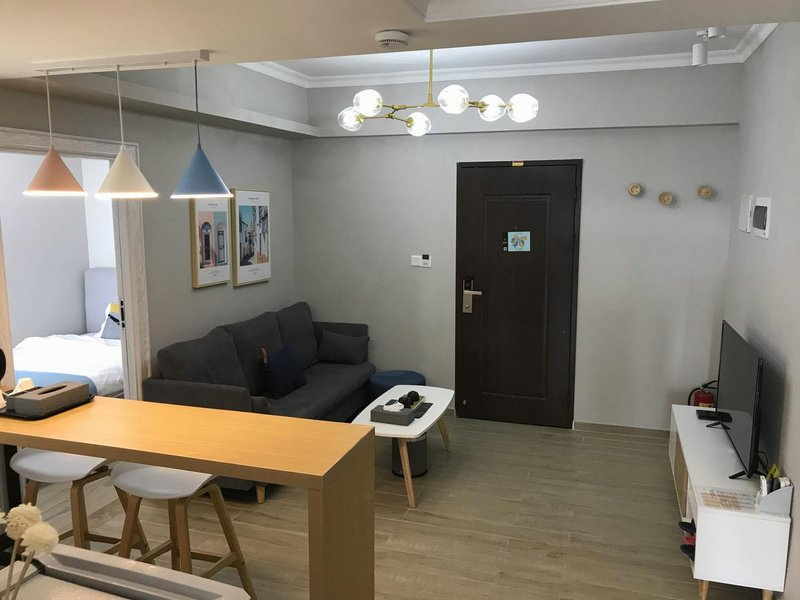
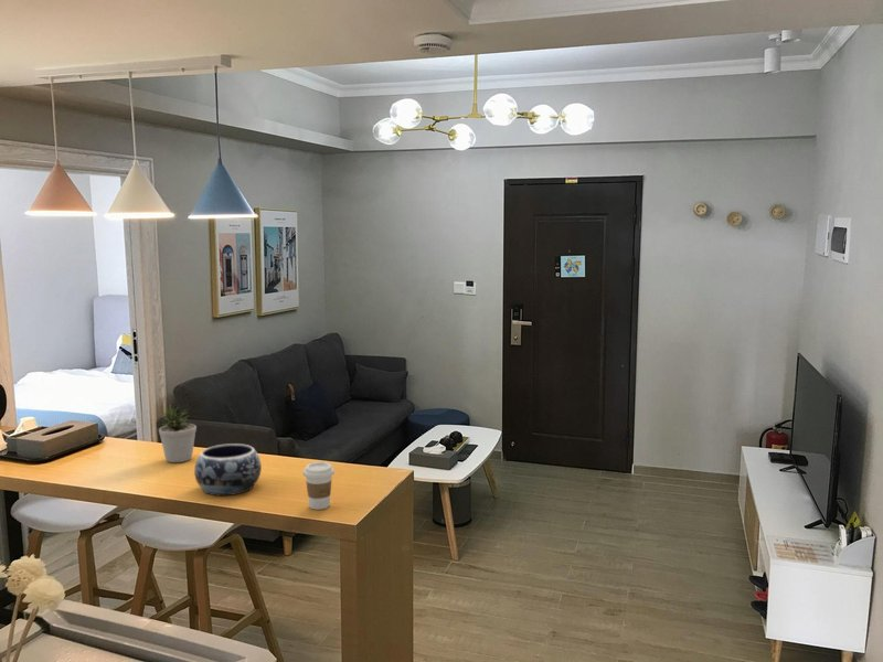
+ coffee cup [302,461,336,511]
+ decorative bowl [193,442,263,496]
+ potted plant [158,402,198,463]
